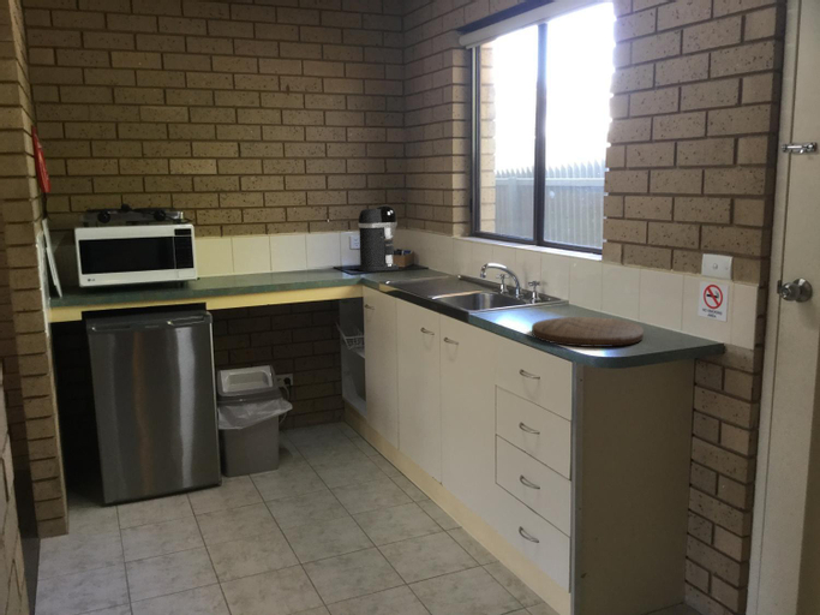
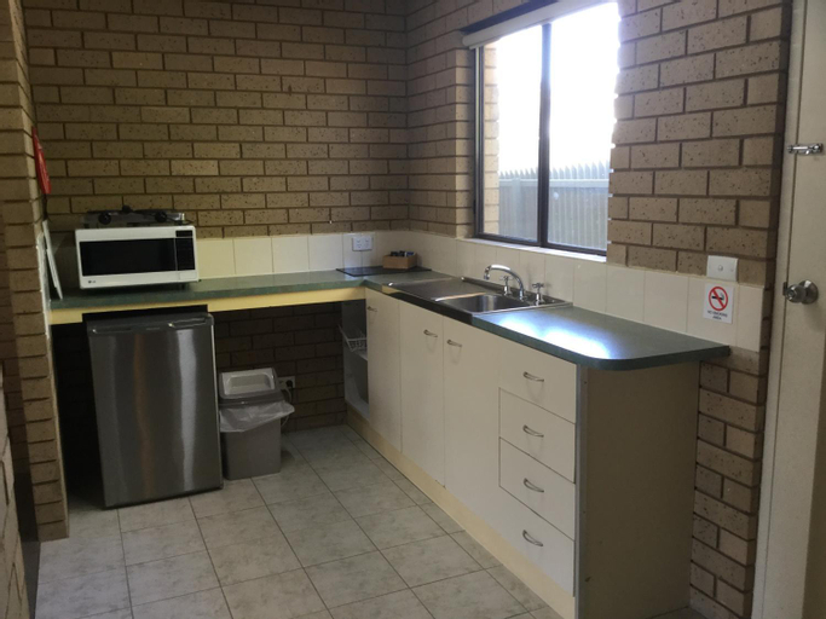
- cutting board [531,316,645,348]
- coffee maker [357,204,400,273]
